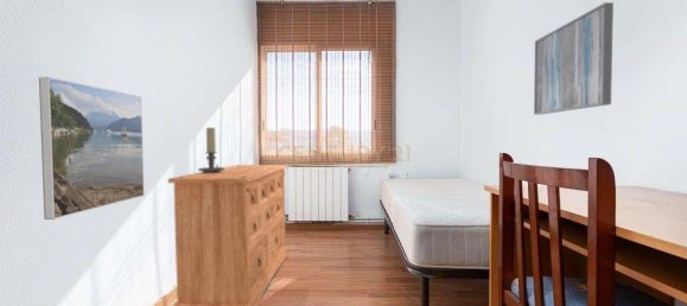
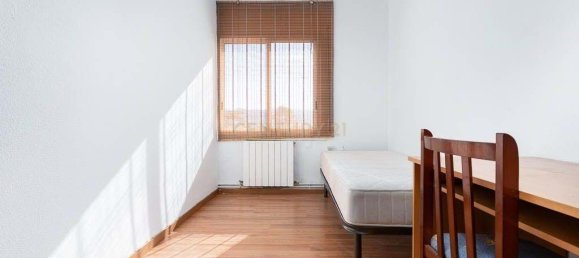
- candle holder [197,126,224,173]
- dresser [167,164,288,306]
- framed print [38,76,145,221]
- wall art [533,1,615,116]
